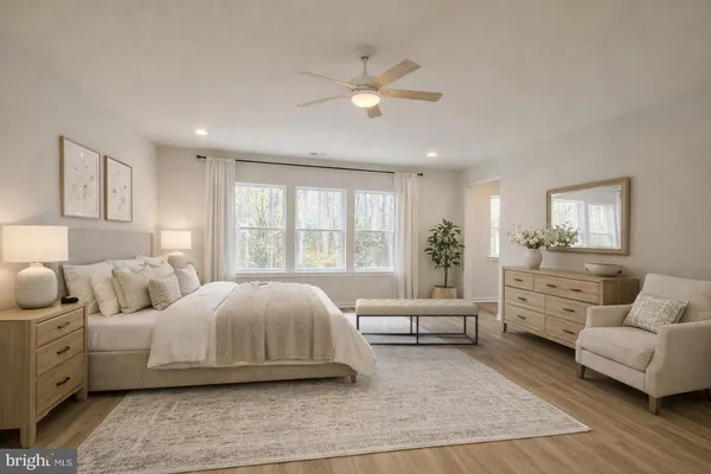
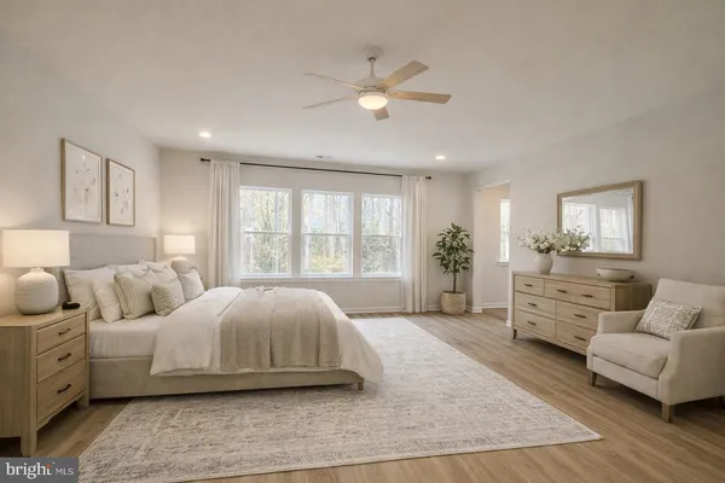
- bench [354,297,480,346]
